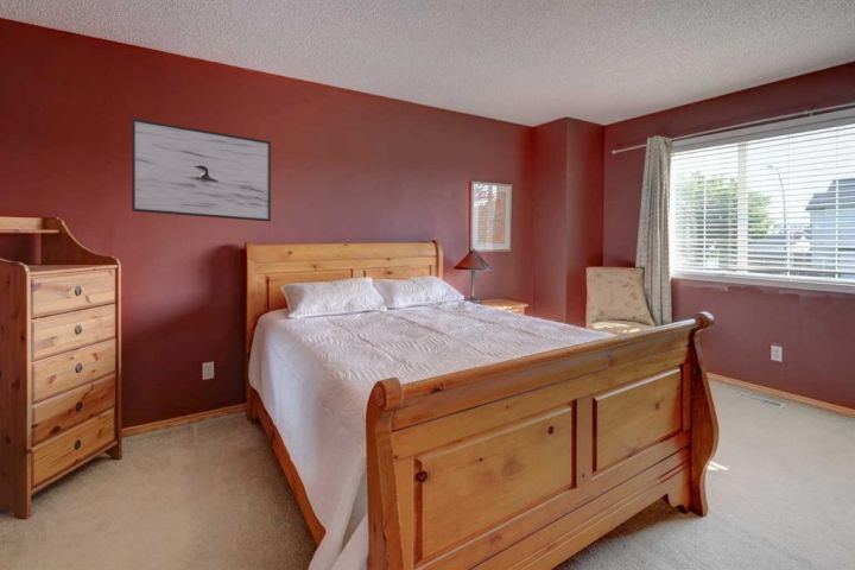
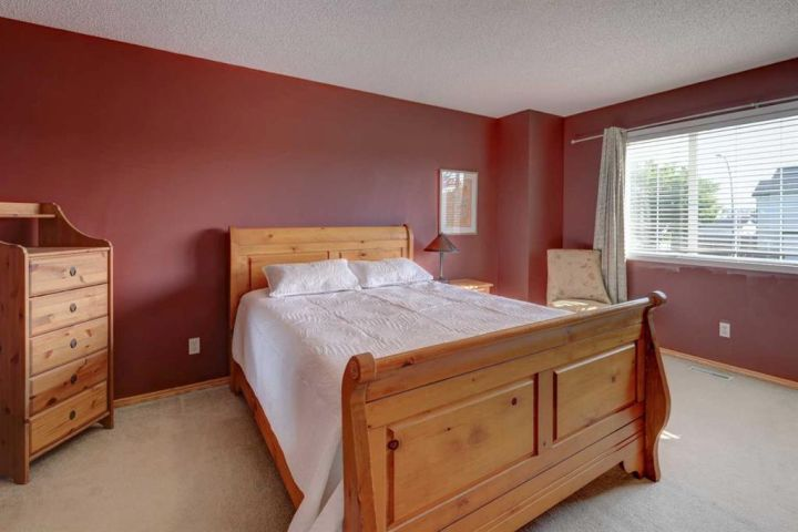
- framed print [131,118,272,222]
